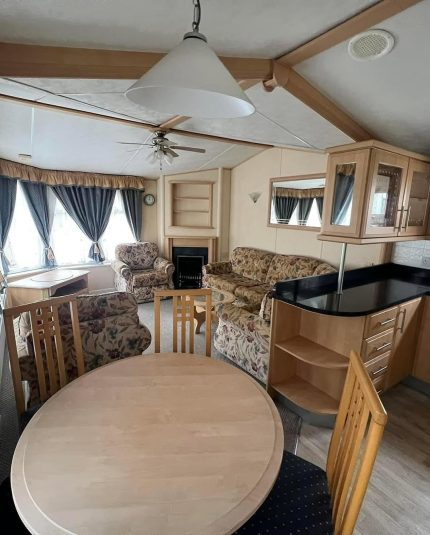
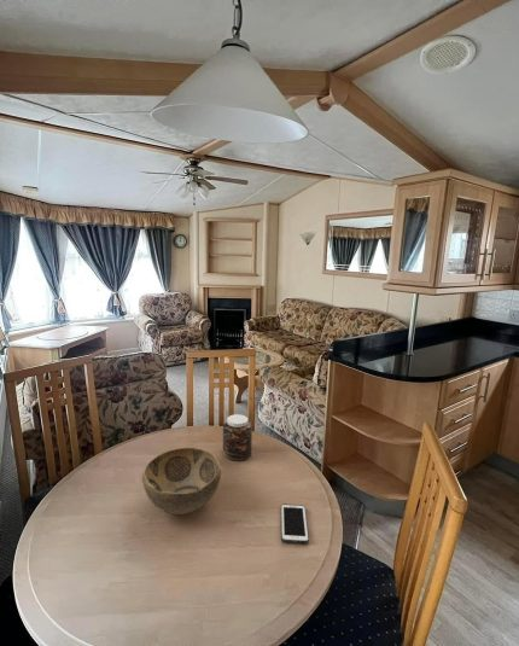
+ decorative bowl [141,447,222,516]
+ cell phone [280,502,310,545]
+ jar [222,413,253,462]
